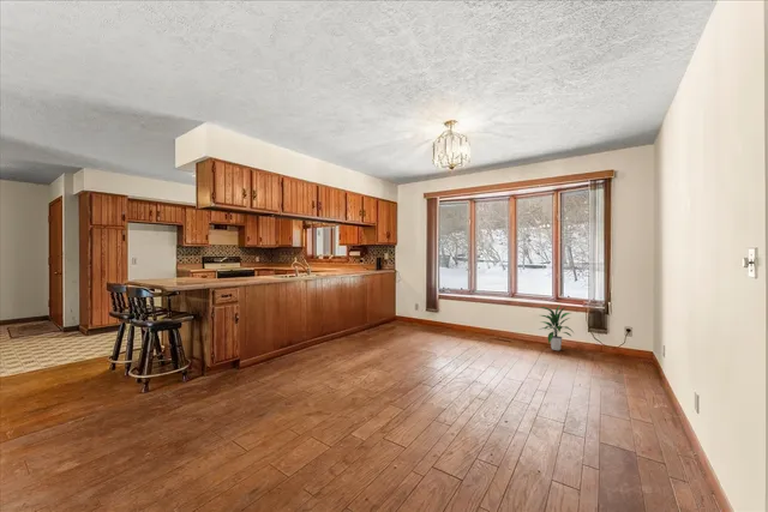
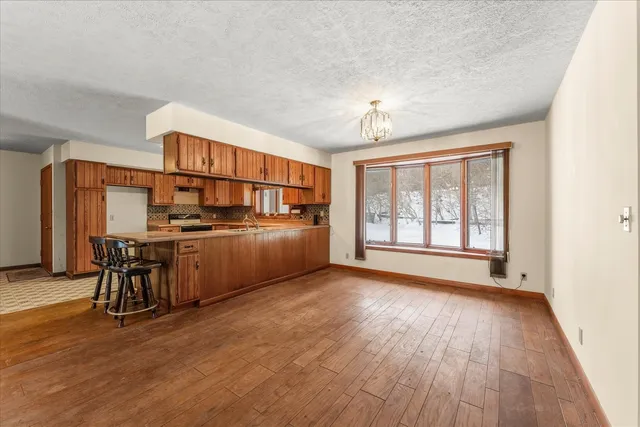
- indoor plant [538,303,575,351]
